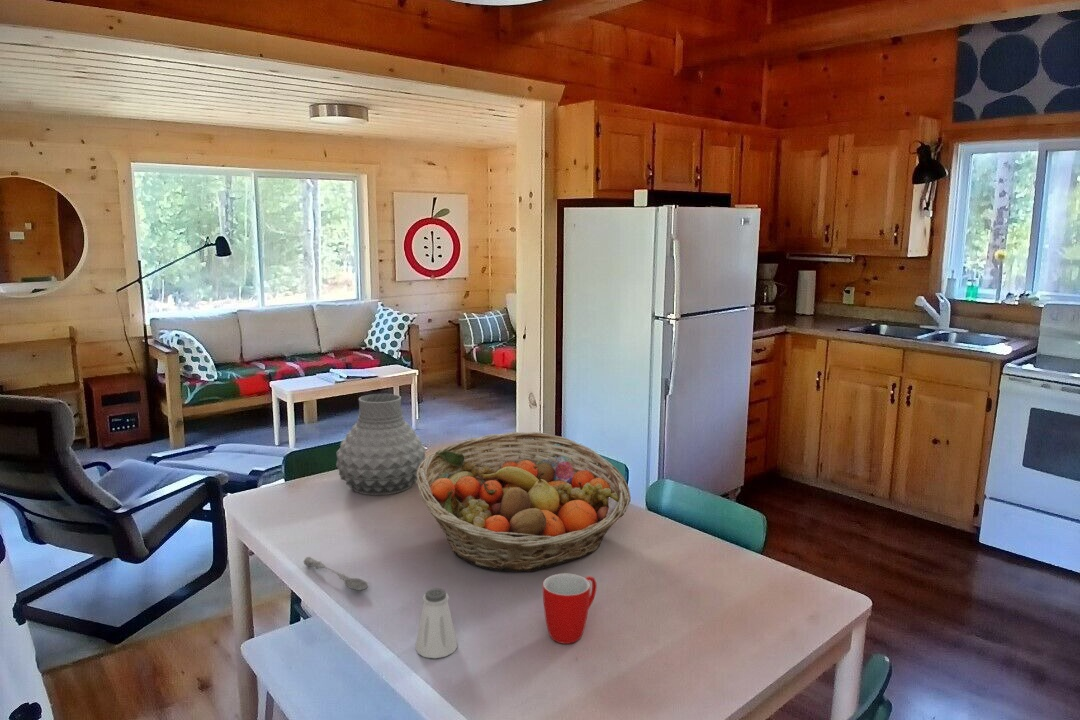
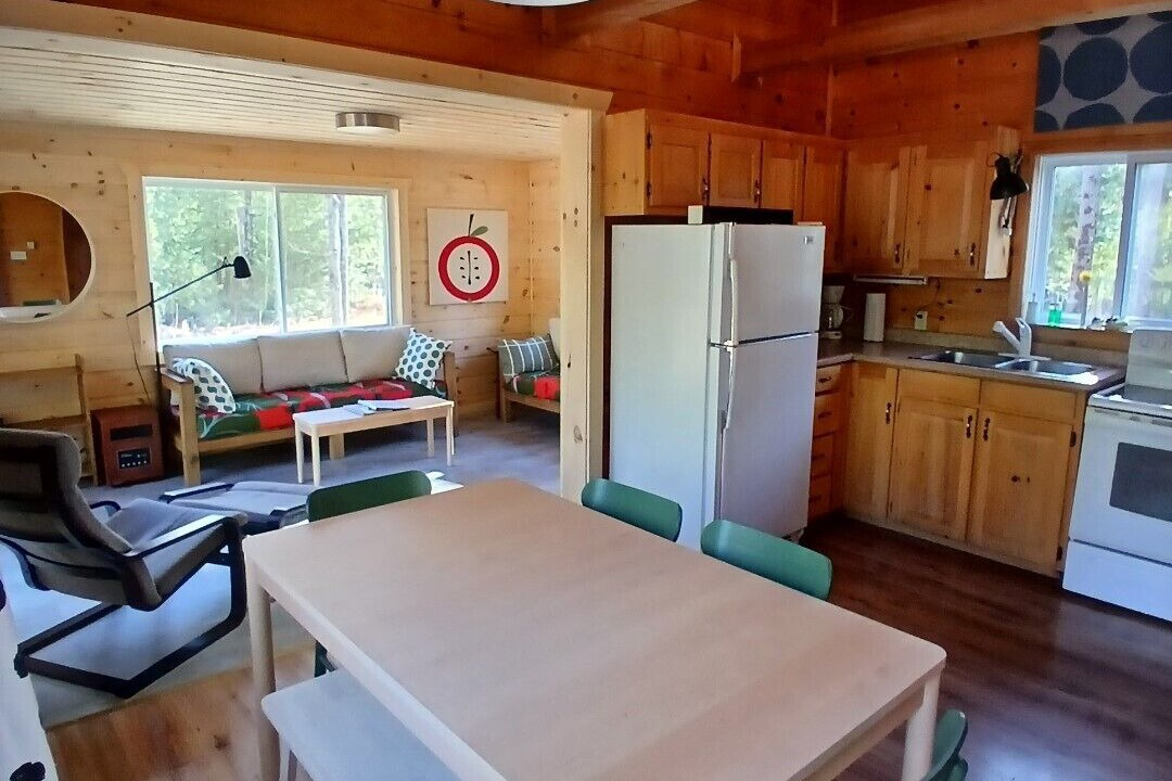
- saltshaker [414,587,459,659]
- vase [335,393,427,496]
- soupspoon [303,556,369,592]
- fruit basket [417,431,632,573]
- mug [542,573,598,645]
